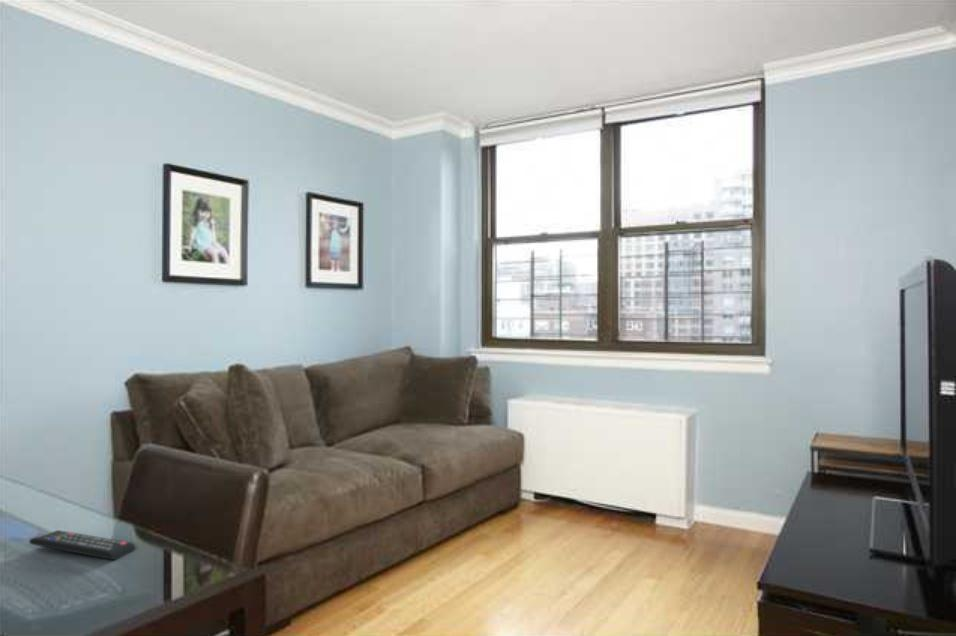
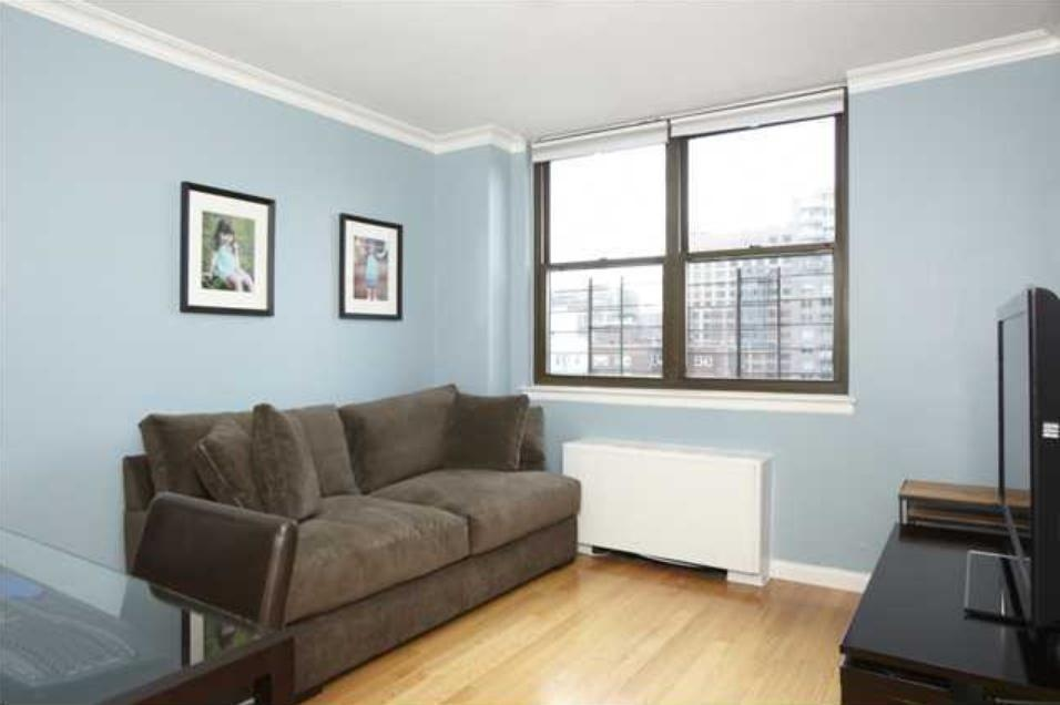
- remote control [28,529,136,561]
